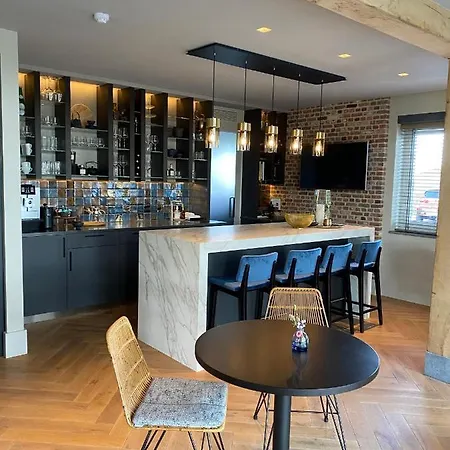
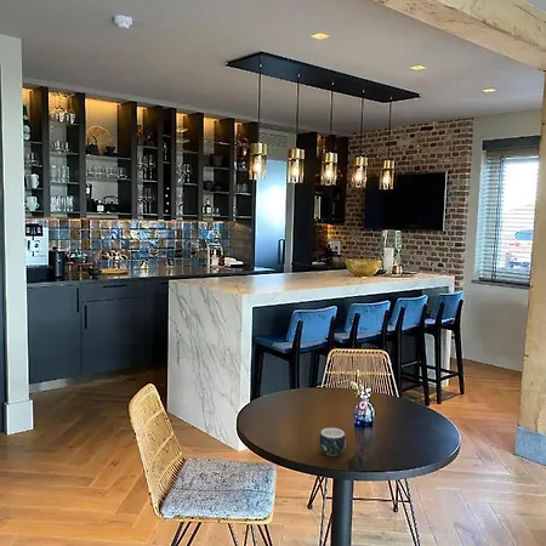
+ mug [318,427,347,457]
